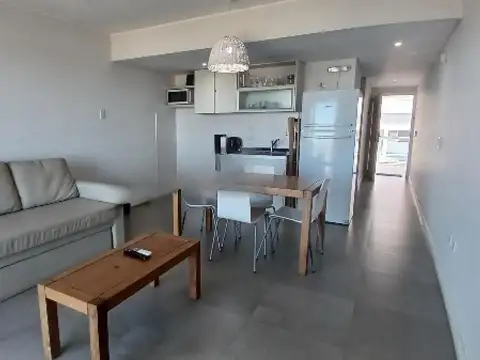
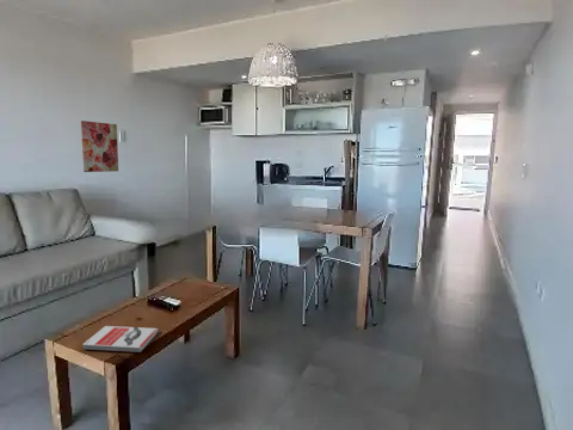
+ wall art [80,119,119,173]
+ book [81,325,160,354]
